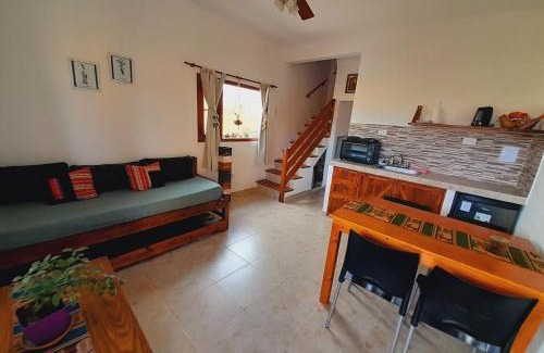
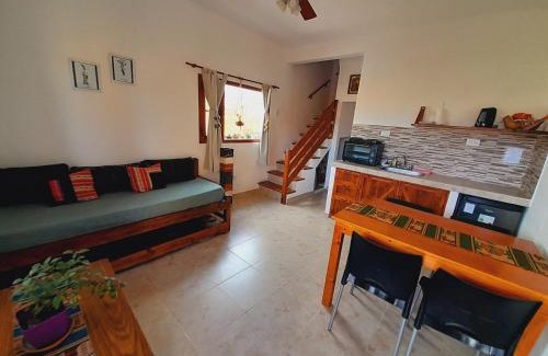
- cup [486,235,511,256]
